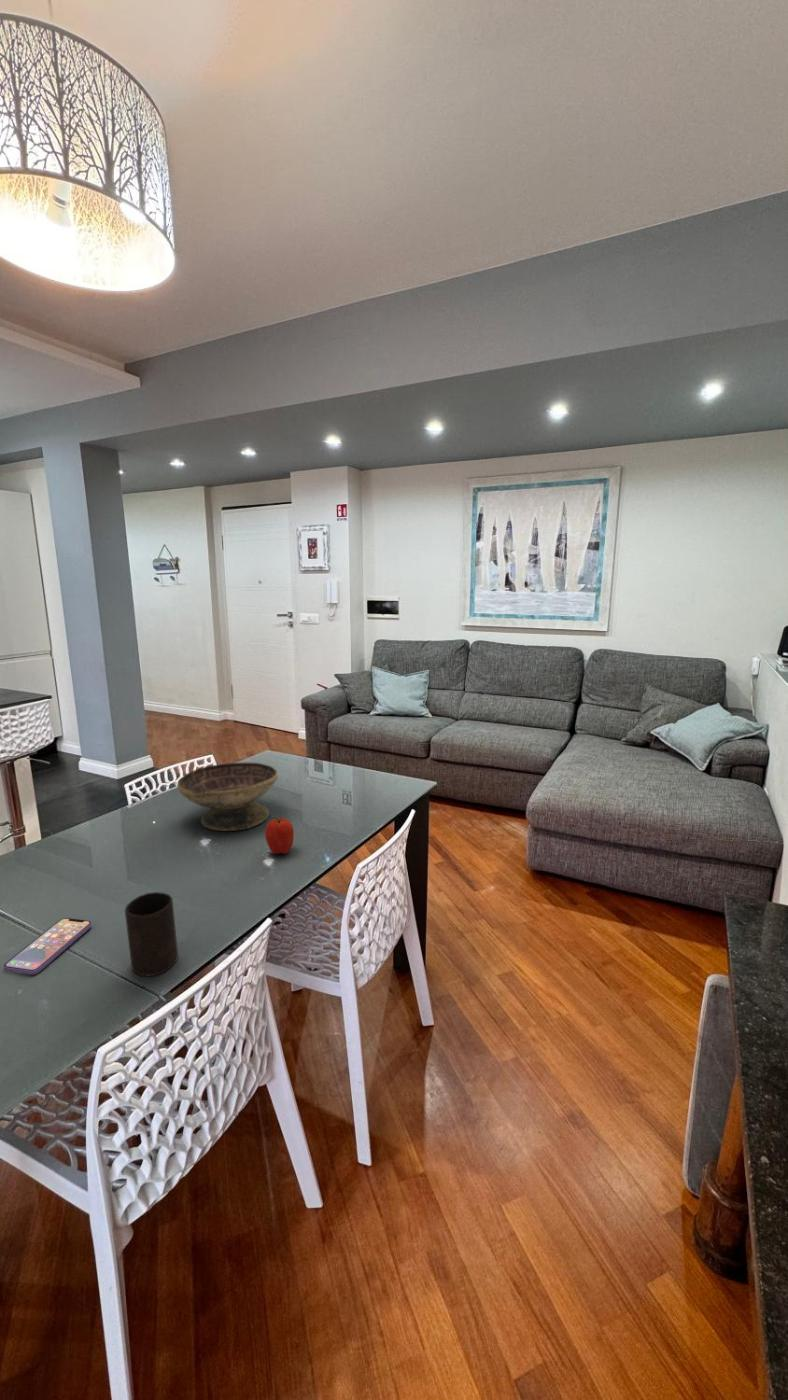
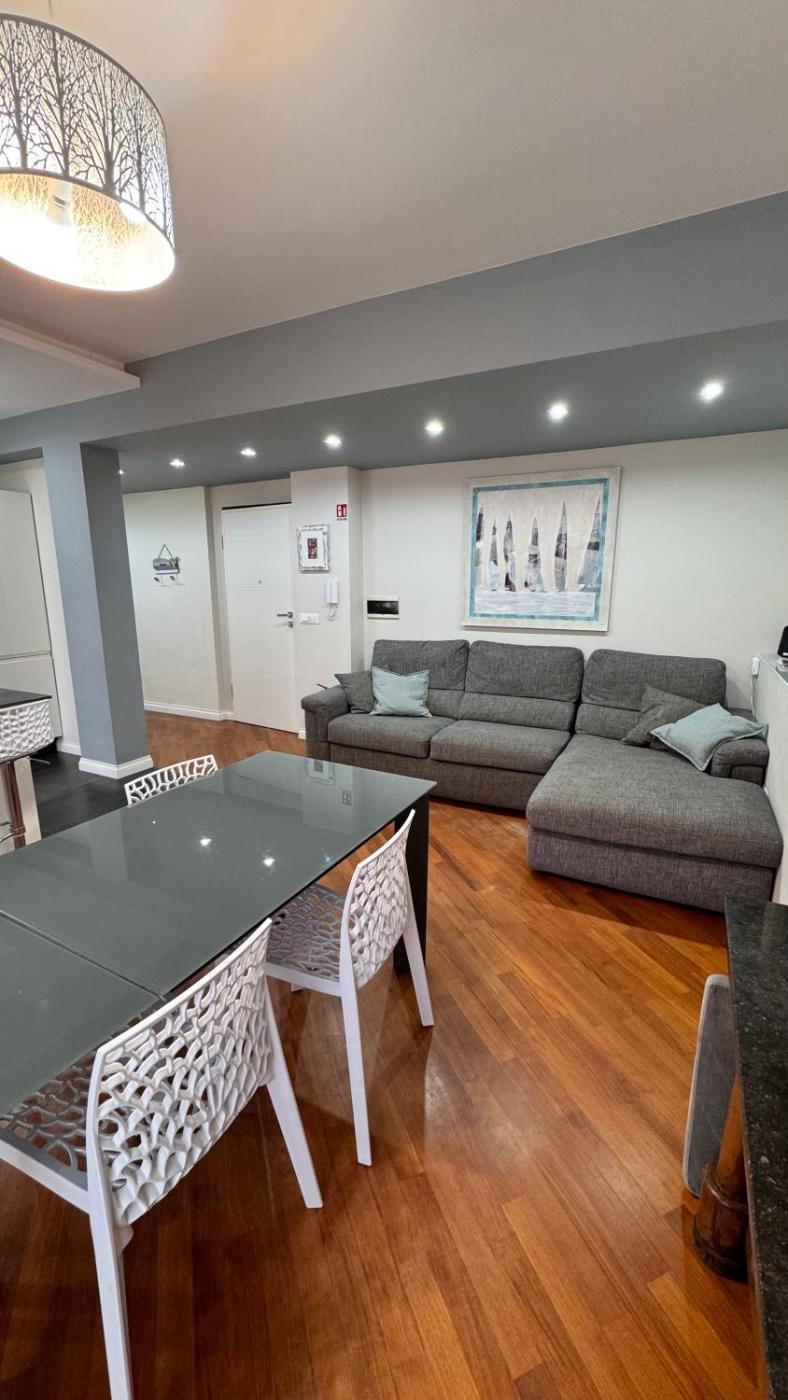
- smartphone [2,917,93,976]
- cup [124,891,179,977]
- fruit [264,815,295,855]
- decorative bowl [176,761,279,832]
